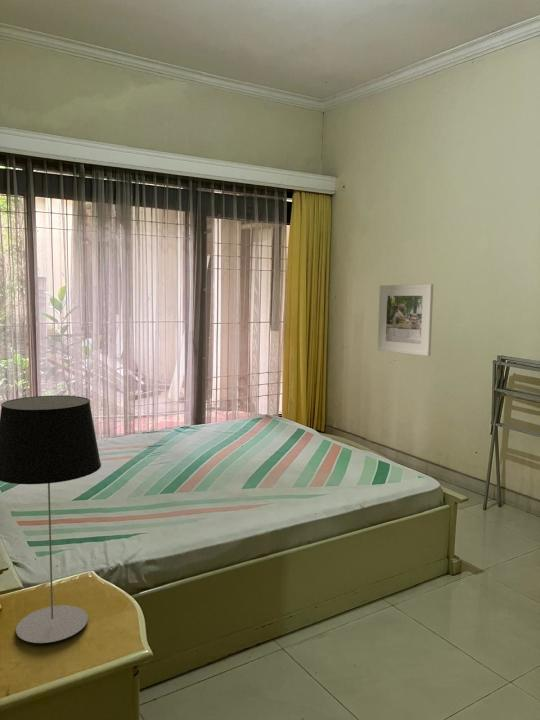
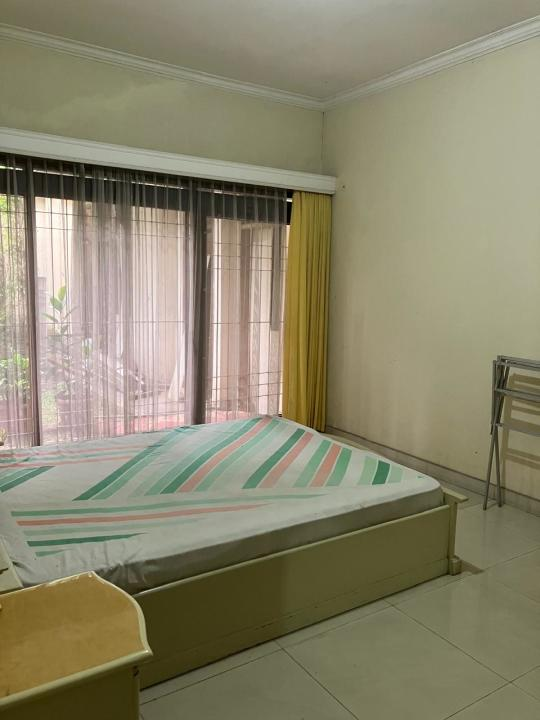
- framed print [377,283,434,357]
- table lamp [0,395,102,644]
